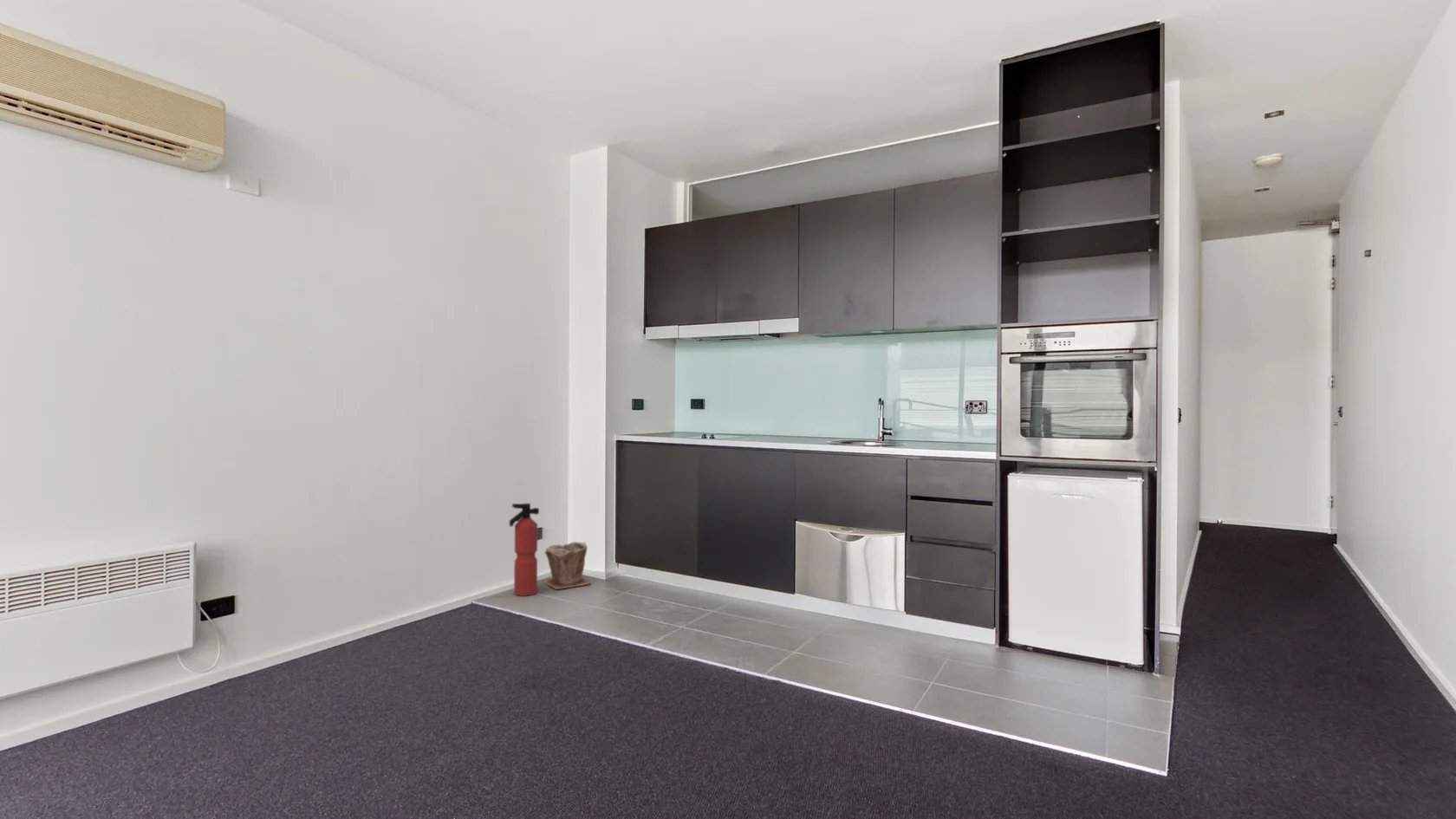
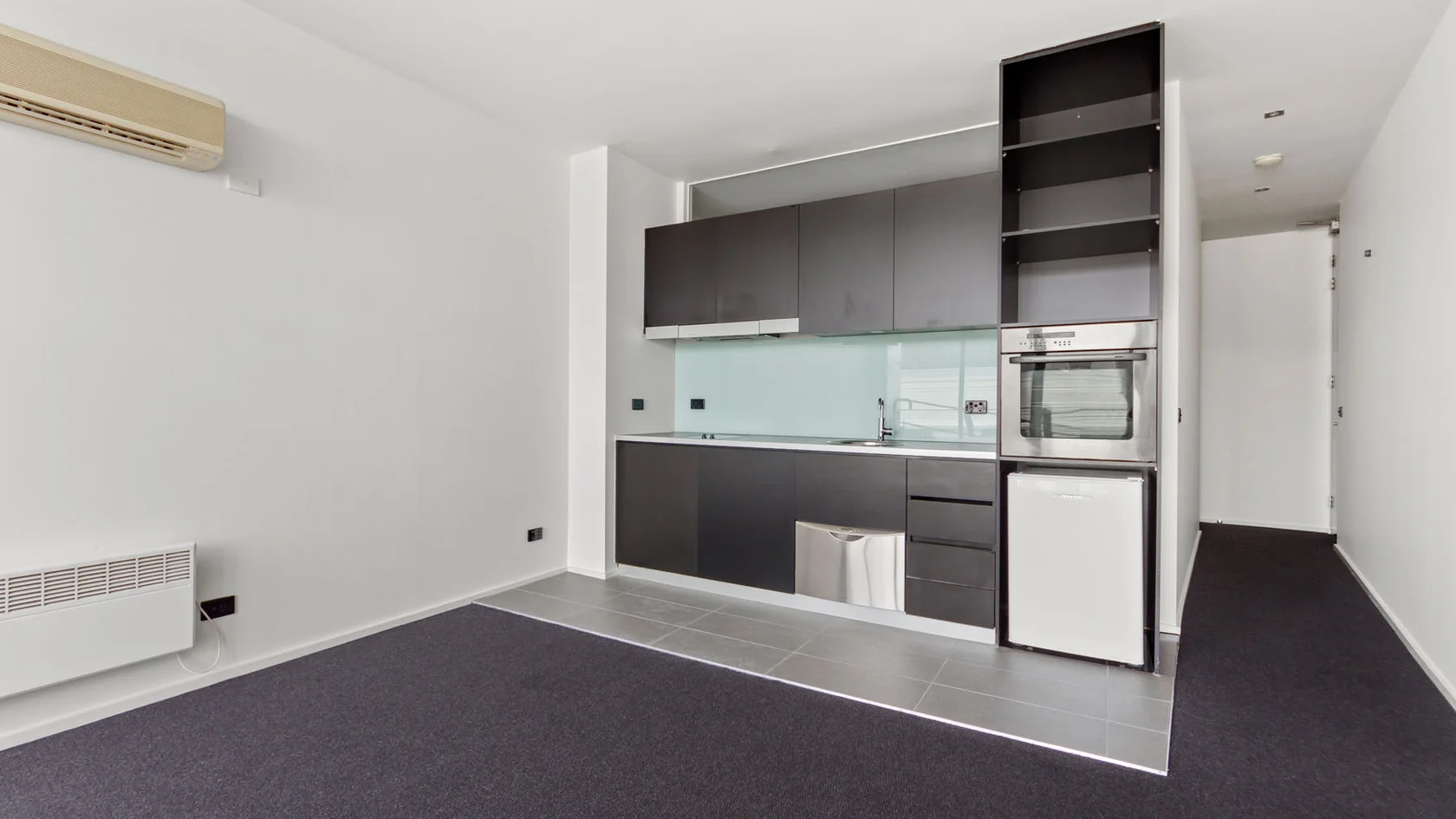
- plant pot [543,541,592,590]
- fire extinguisher [509,503,540,597]
